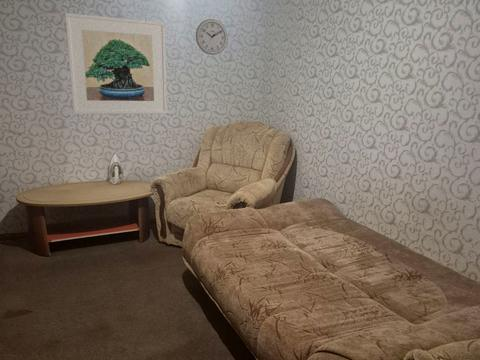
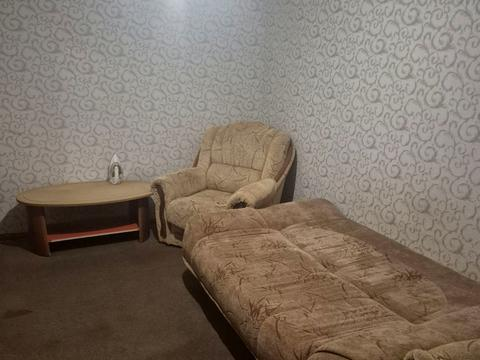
- wall clock [195,18,229,56]
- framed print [64,12,168,115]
